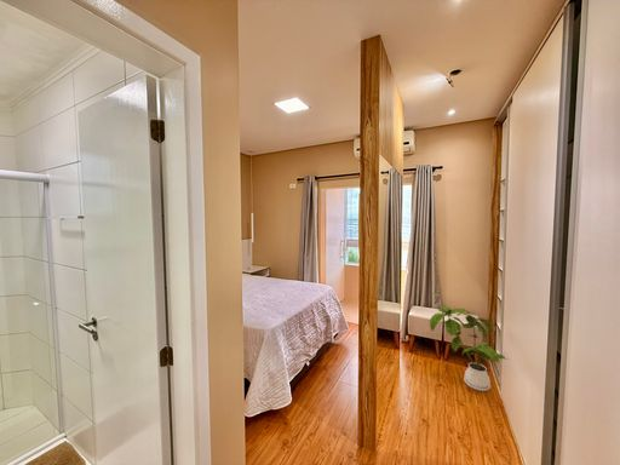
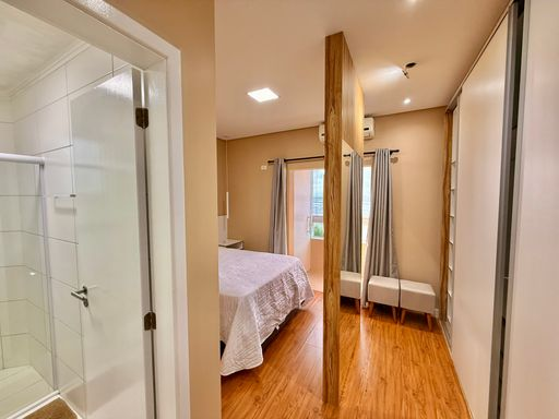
- house plant [429,305,507,392]
